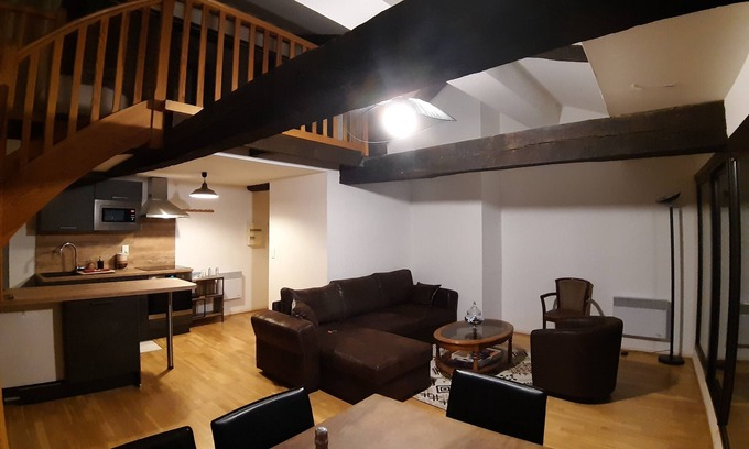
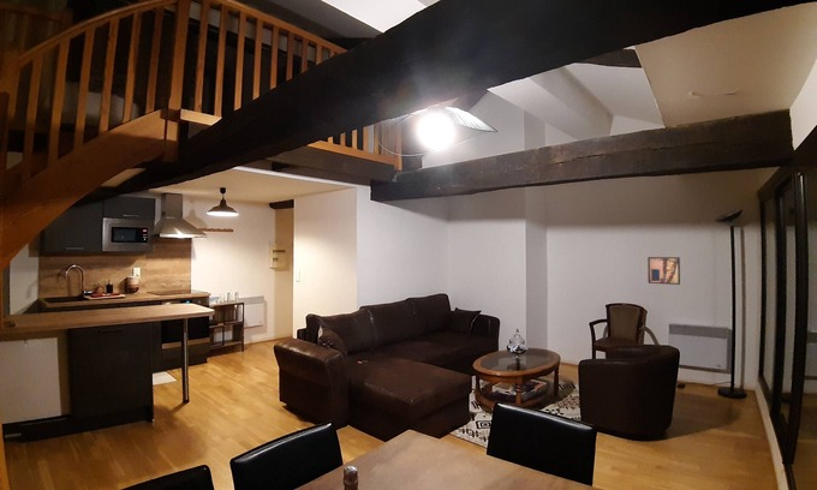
+ wall art [646,256,681,286]
